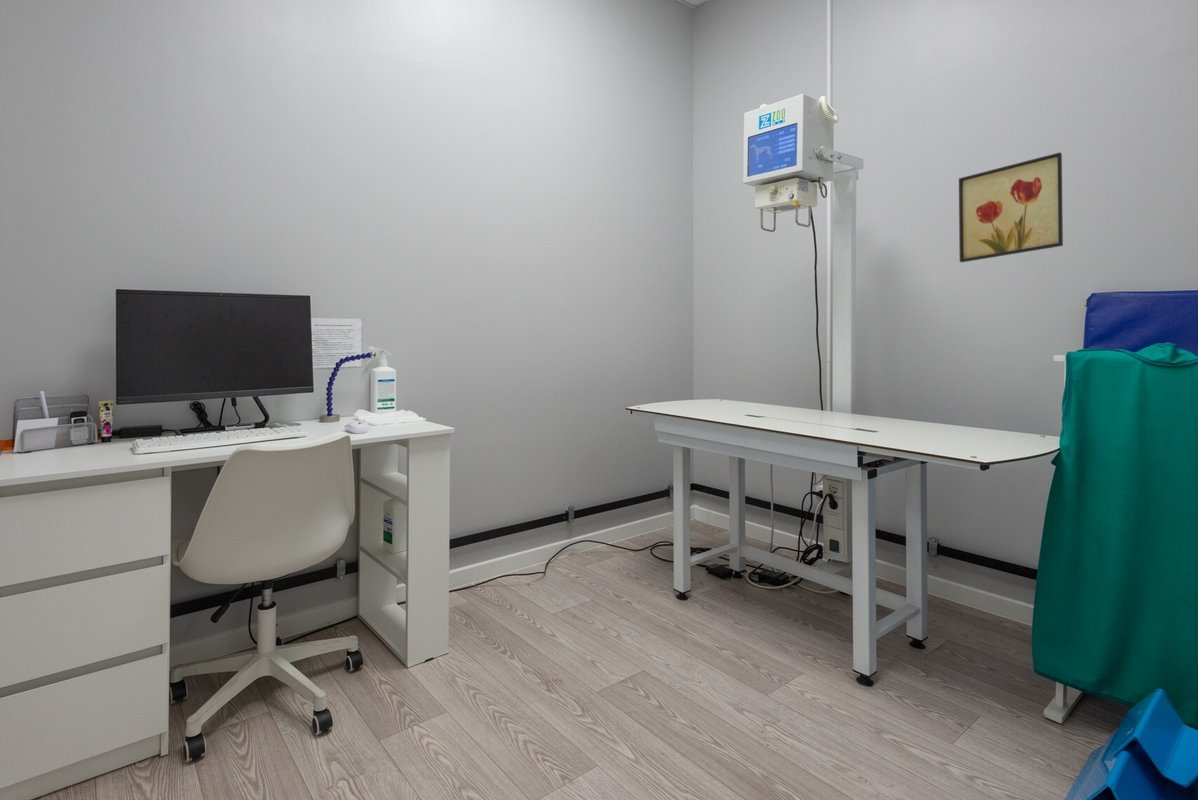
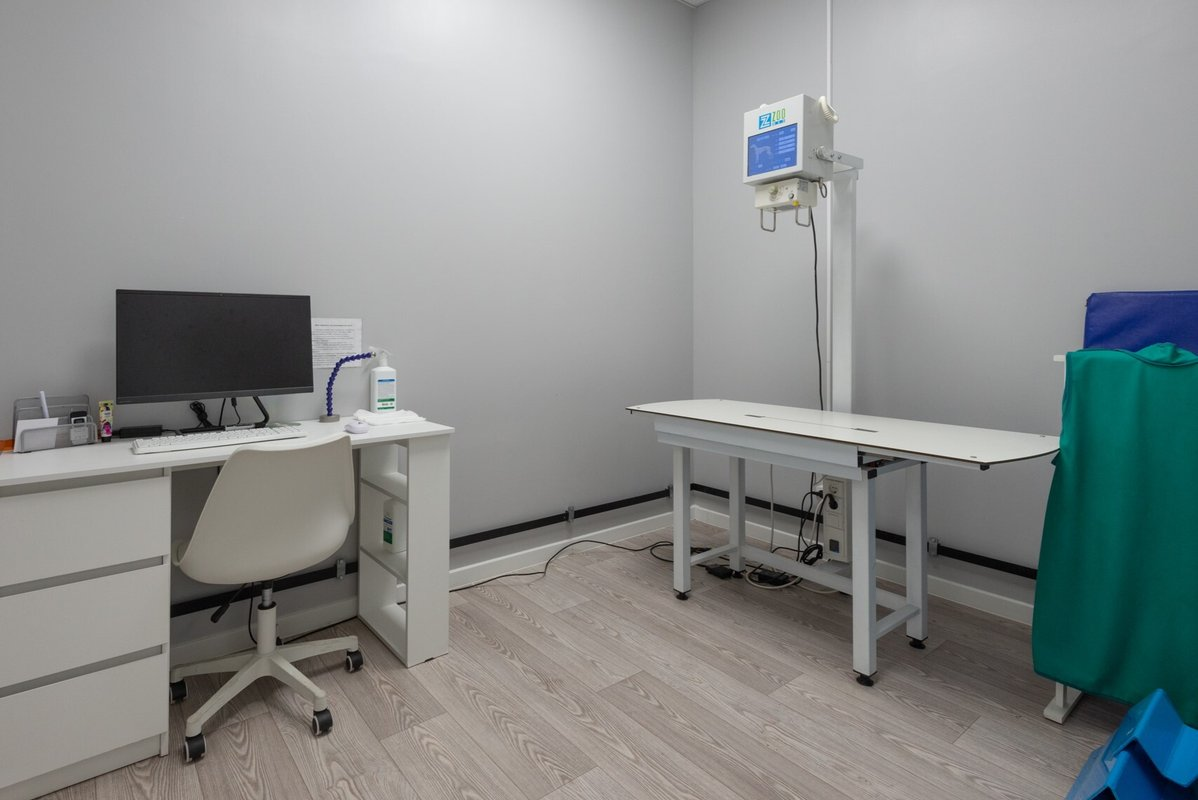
- wall art [958,151,1064,263]
